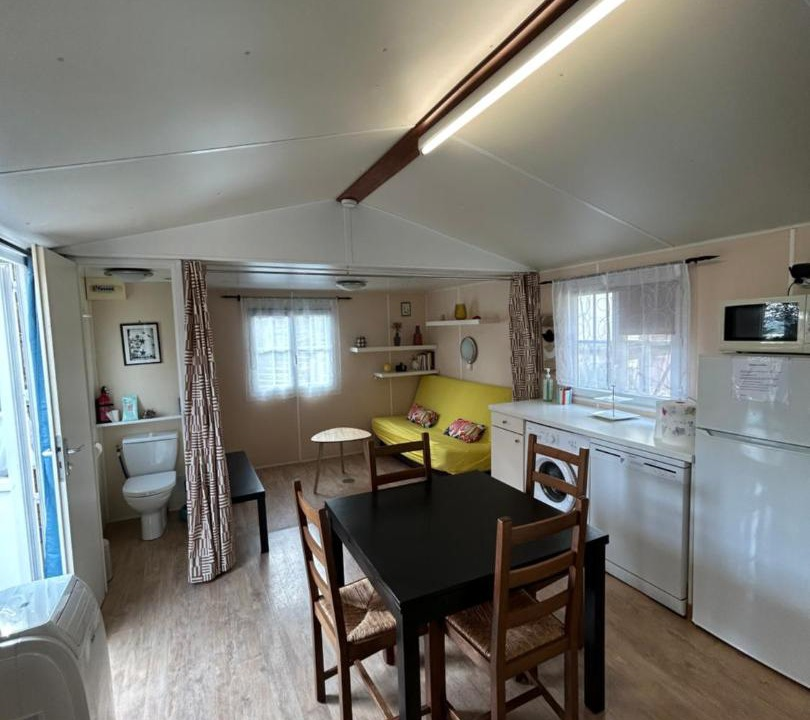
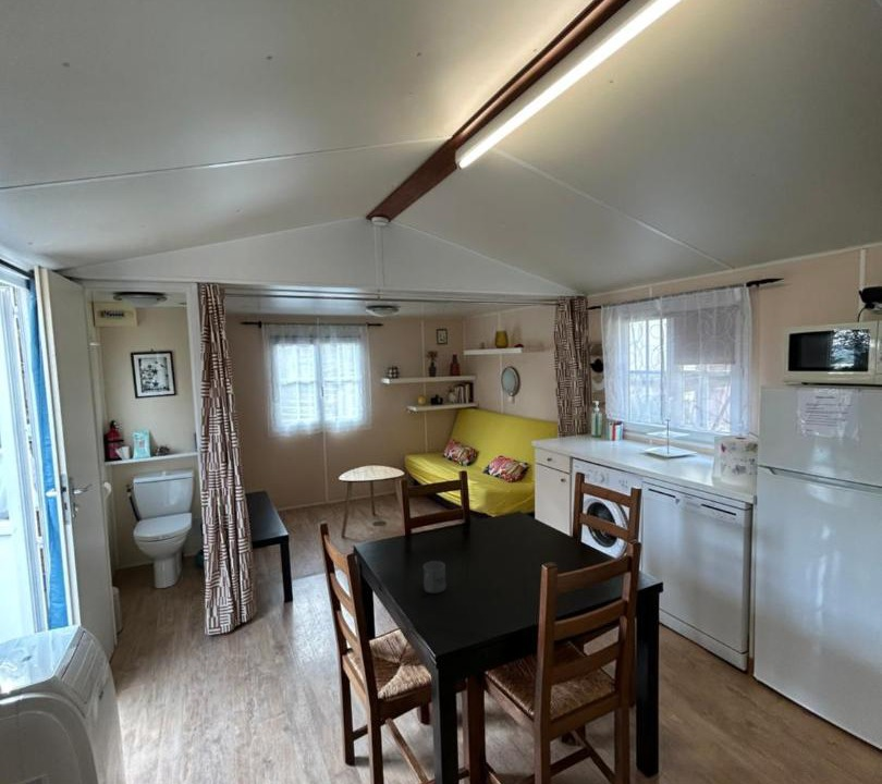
+ mug [422,560,446,595]
